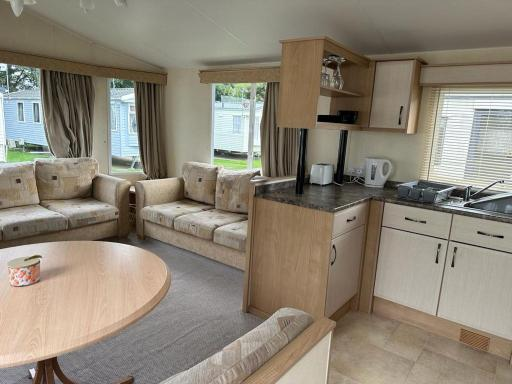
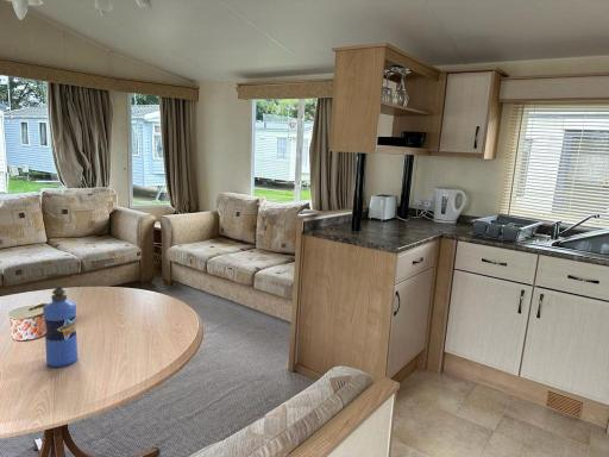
+ water bottle [42,287,79,369]
